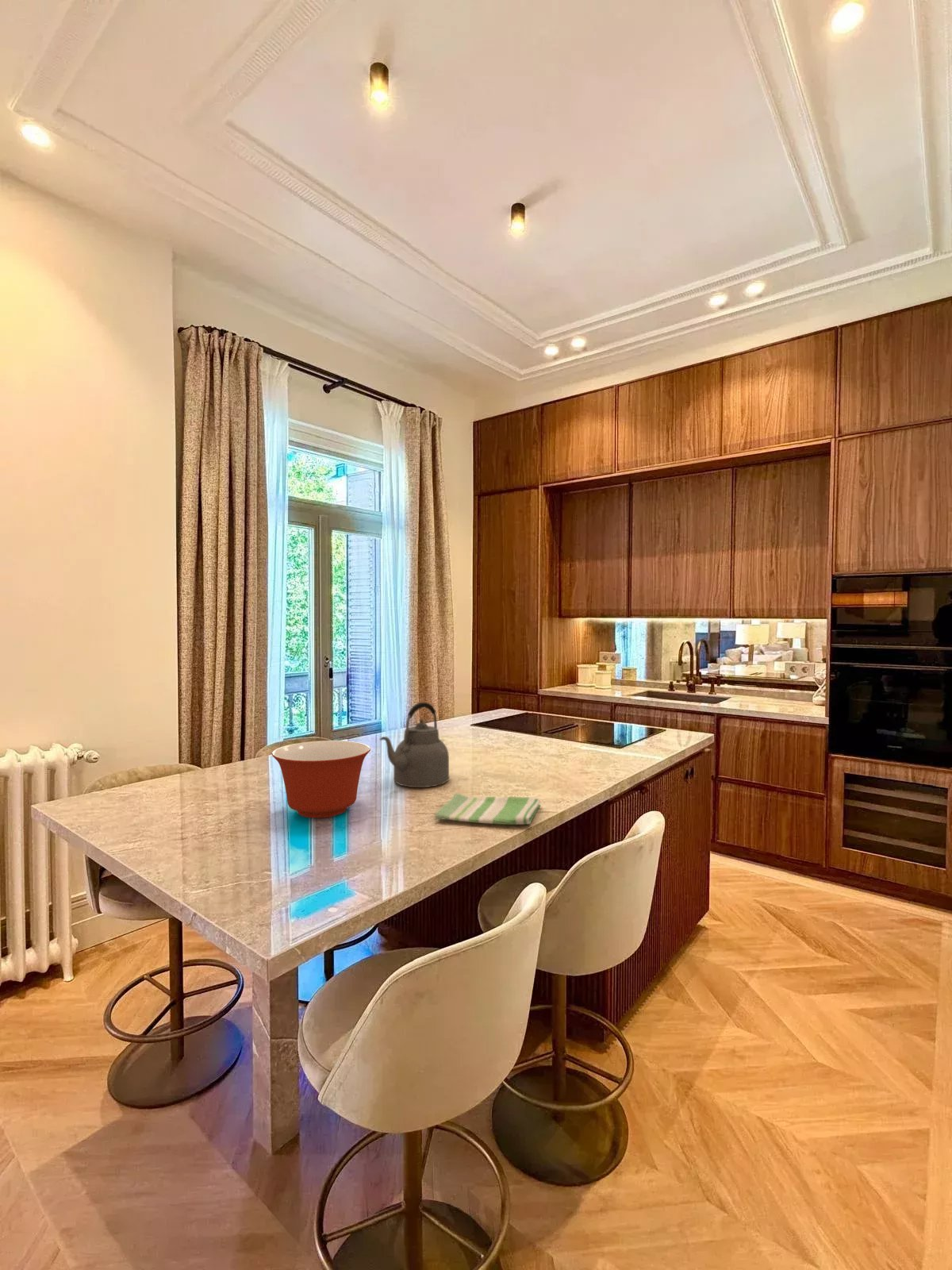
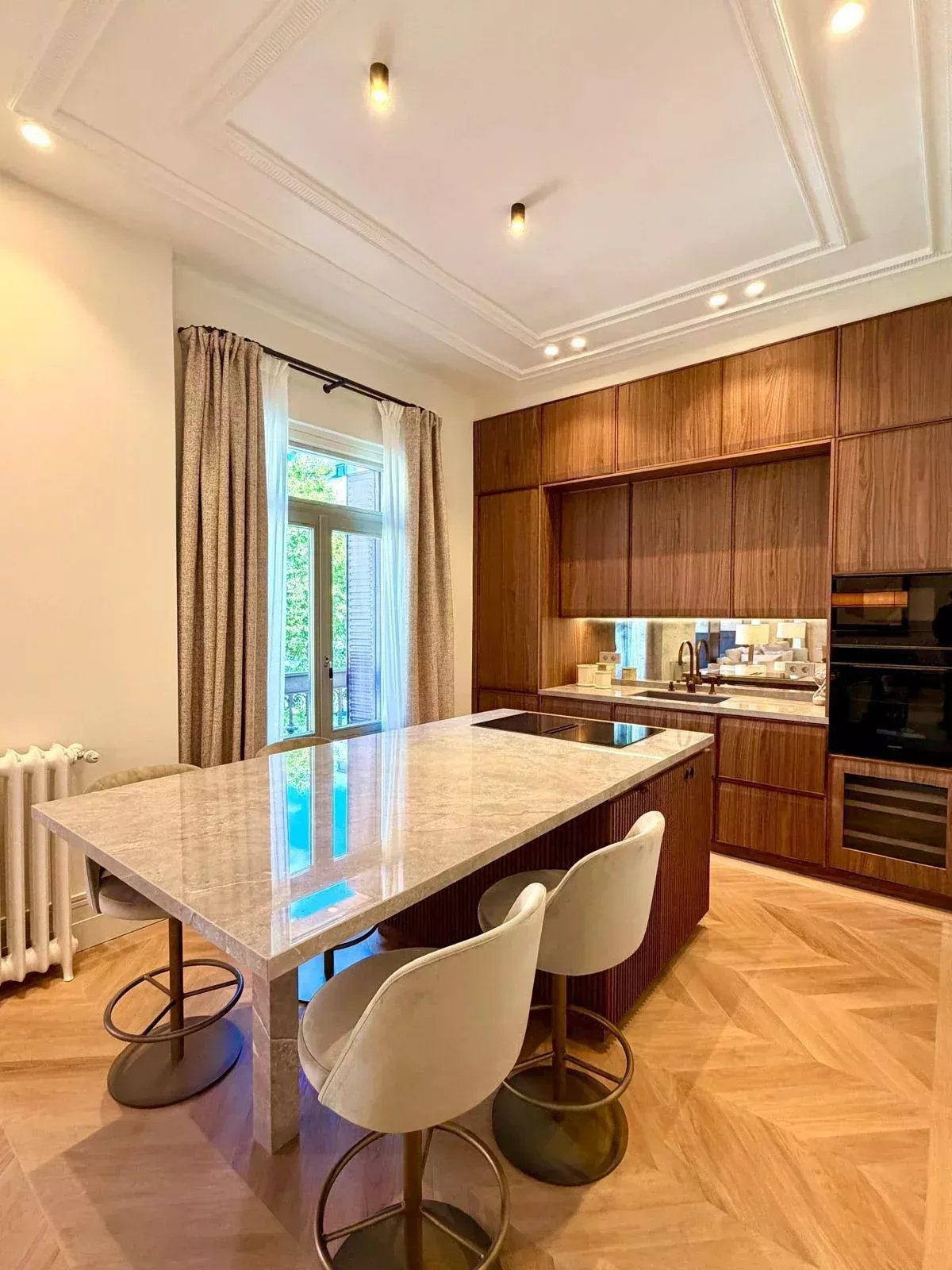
- kettle [378,702,450,788]
- mixing bowl [271,740,371,818]
- dish towel [434,792,541,825]
